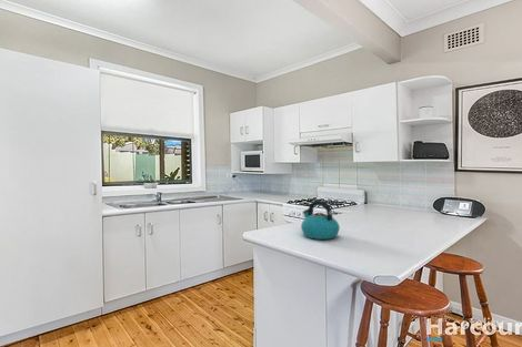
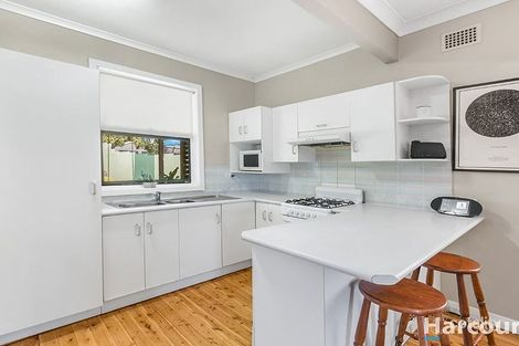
- kettle [300,200,341,241]
